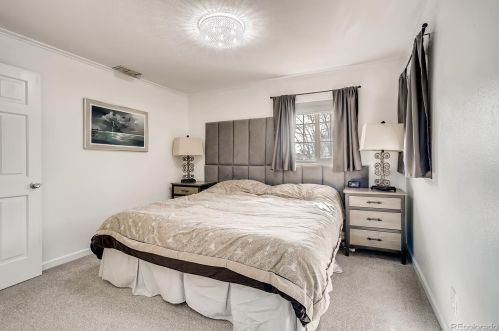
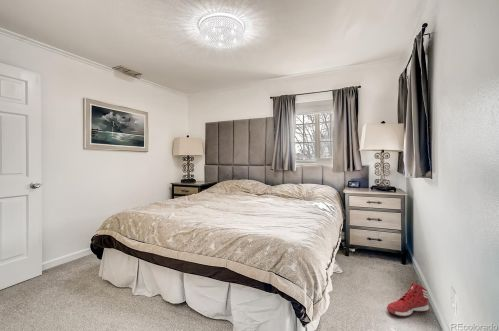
+ sneaker [386,281,430,318]
